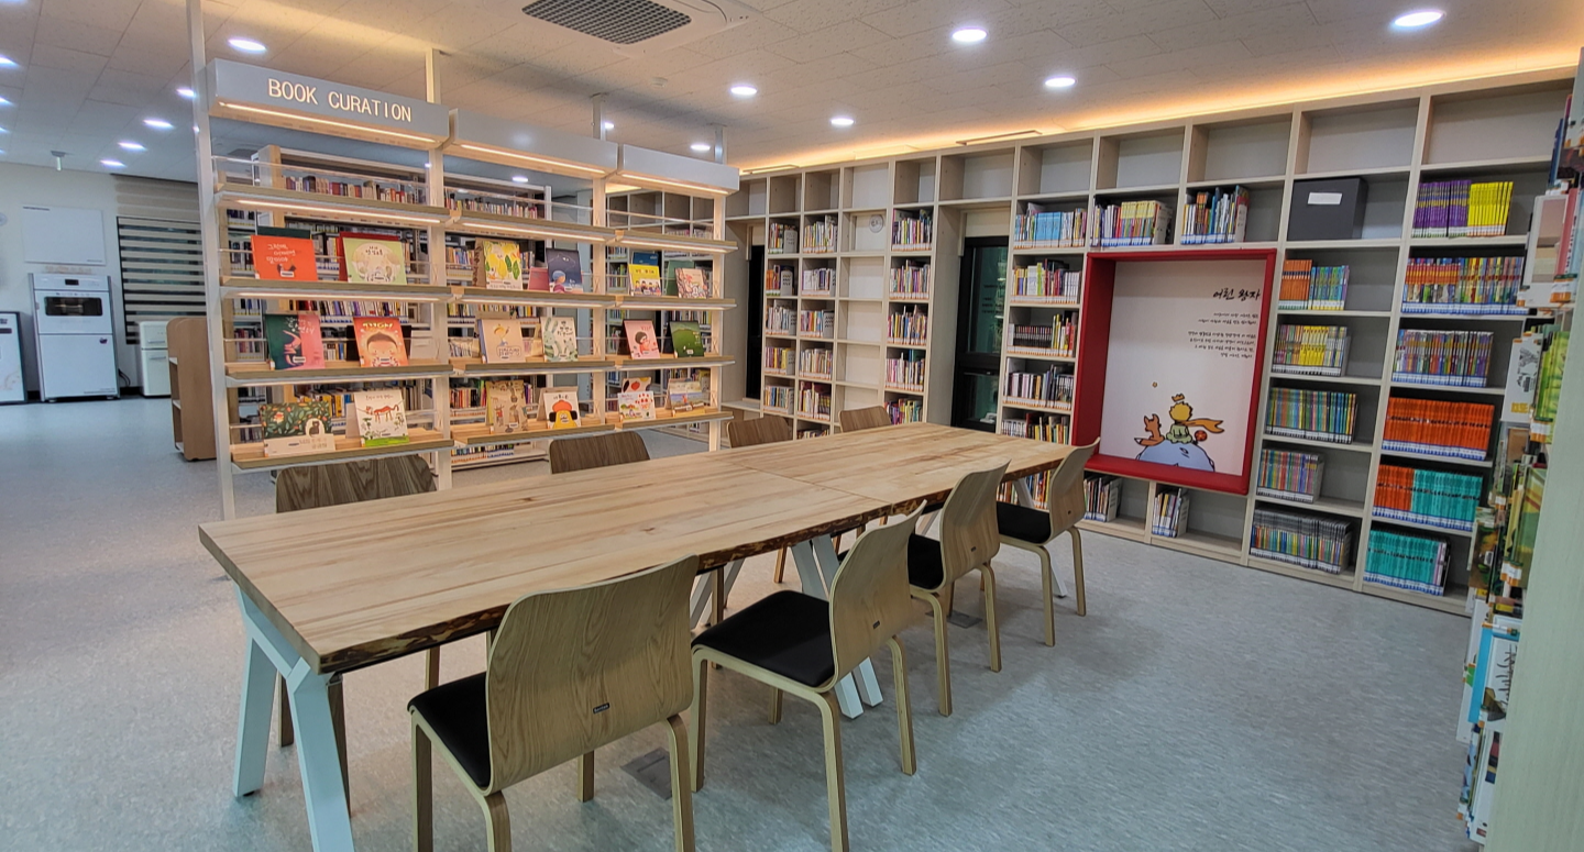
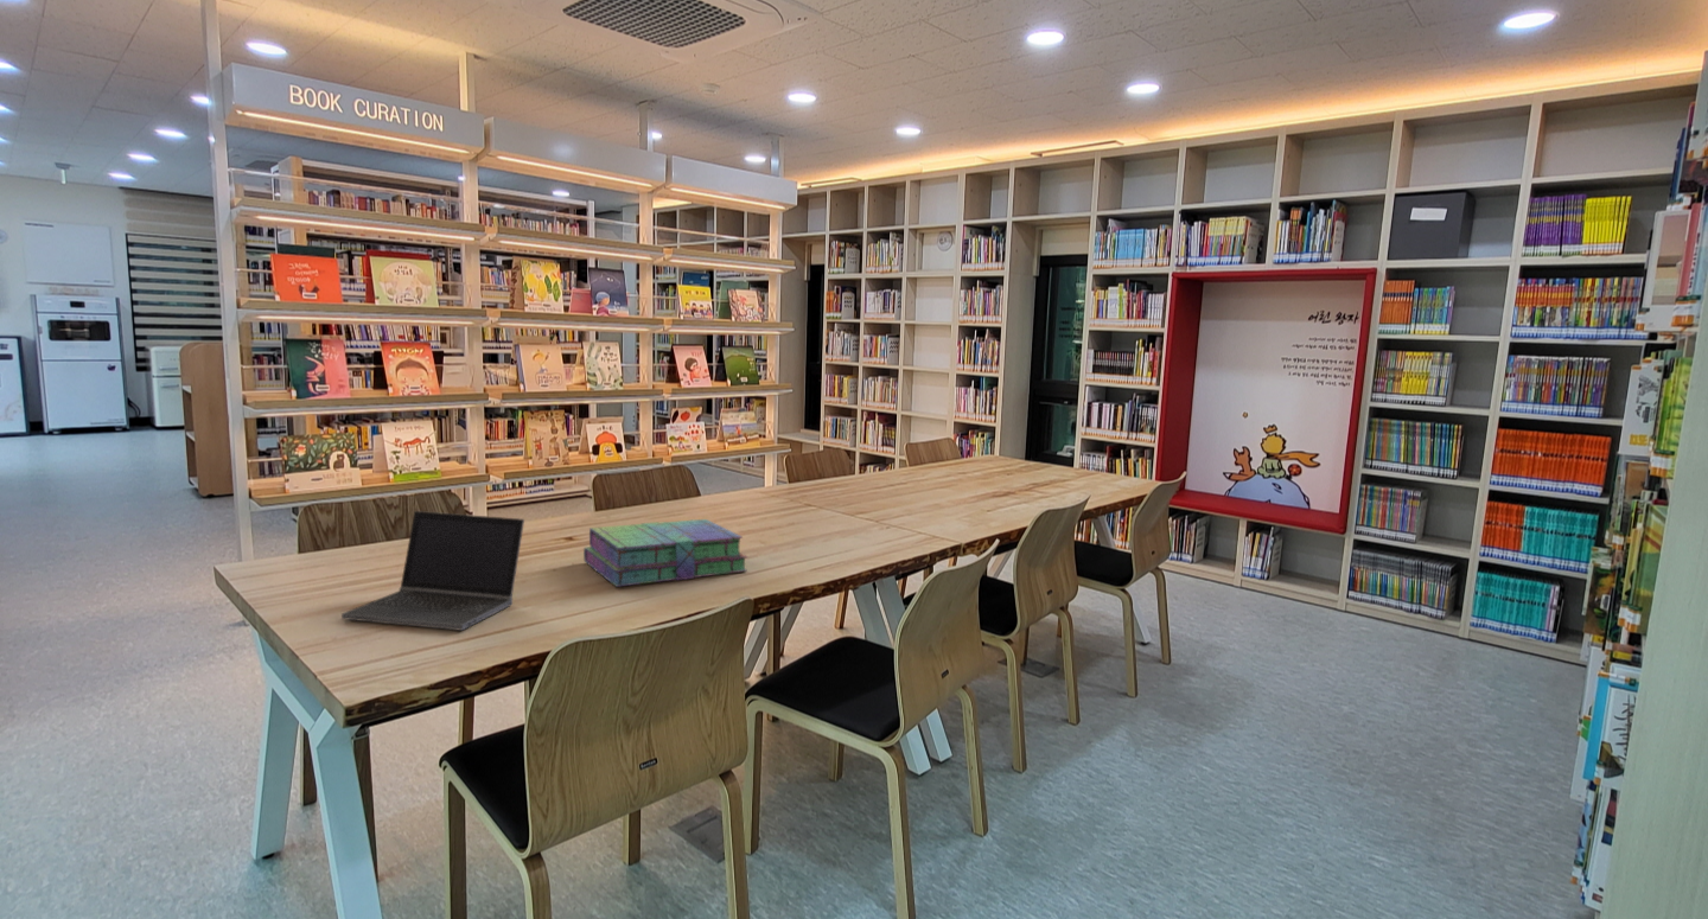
+ stack of books [582,518,748,588]
+ laptop computer [340,510,525,632]
